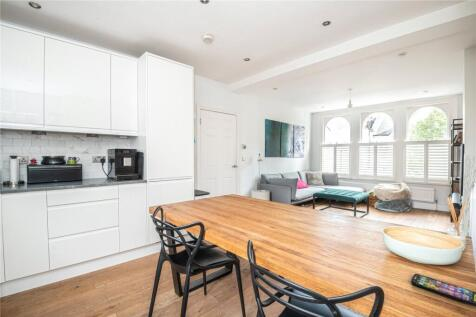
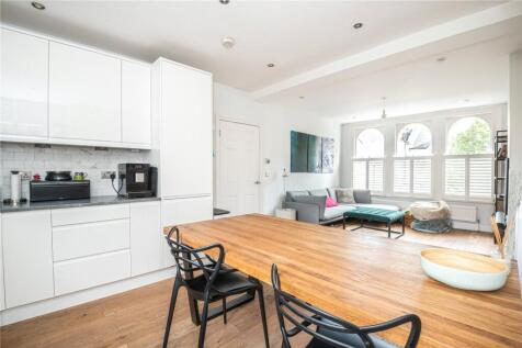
- smartphone [410,273,476,307]
